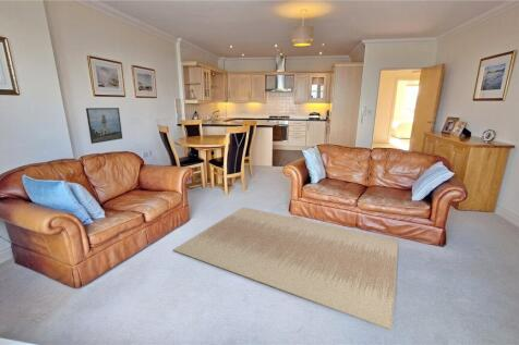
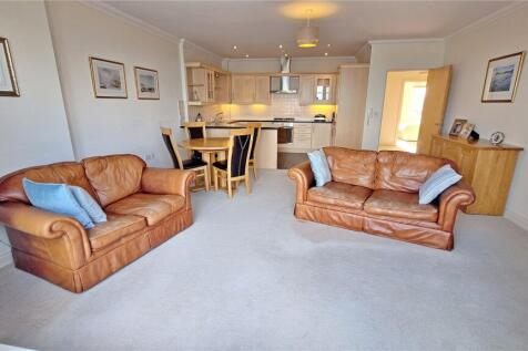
- rug [172,207,400,331]
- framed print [85,107,123,145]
